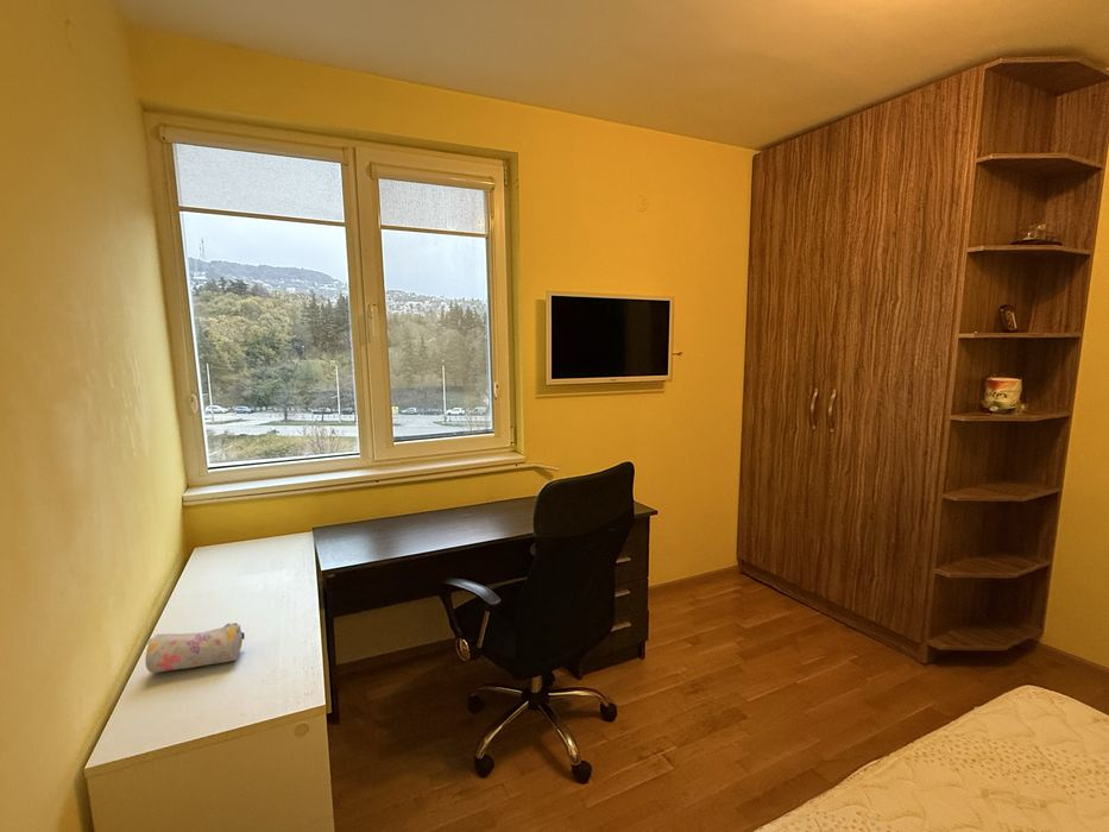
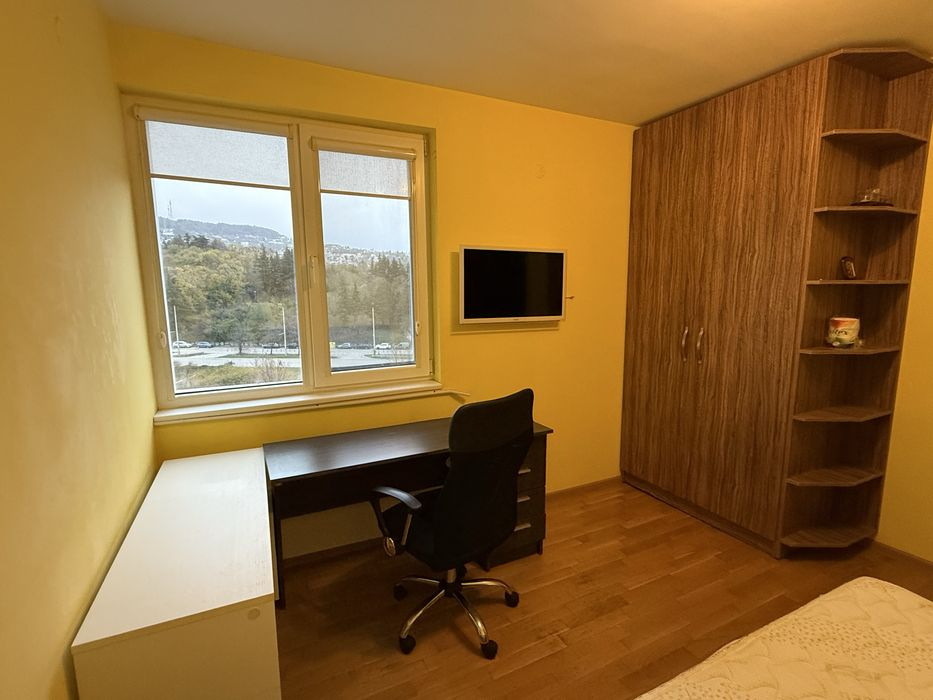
- pencil case [144,622,246,674]
